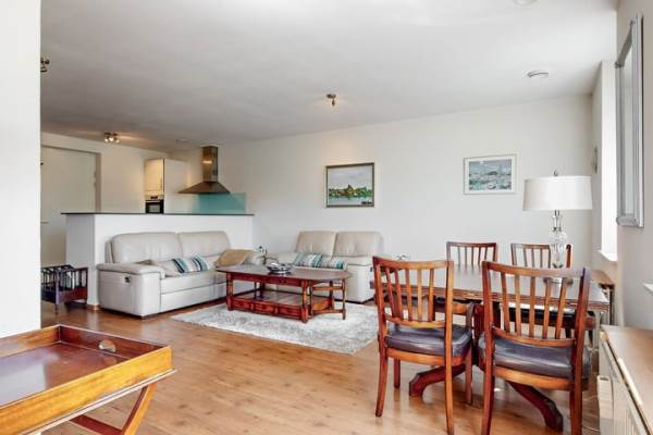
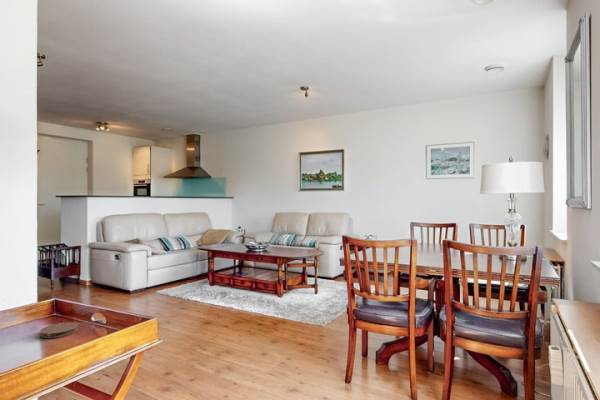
+ coaster [39,321,79,339]
